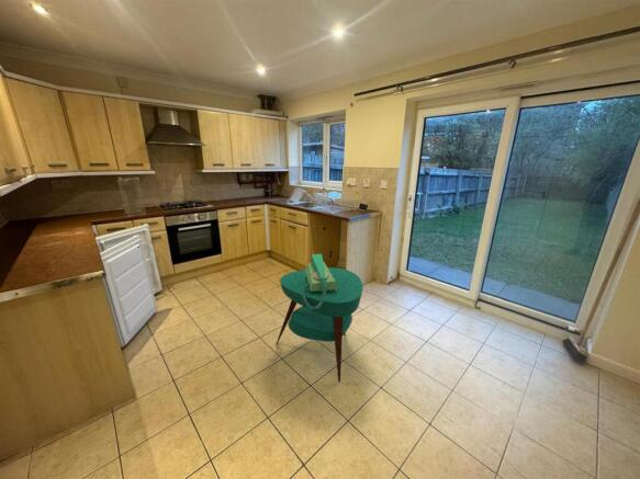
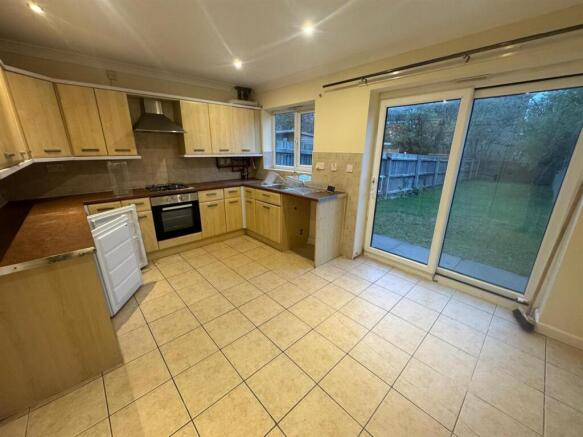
- round table [276,253,363,383]
